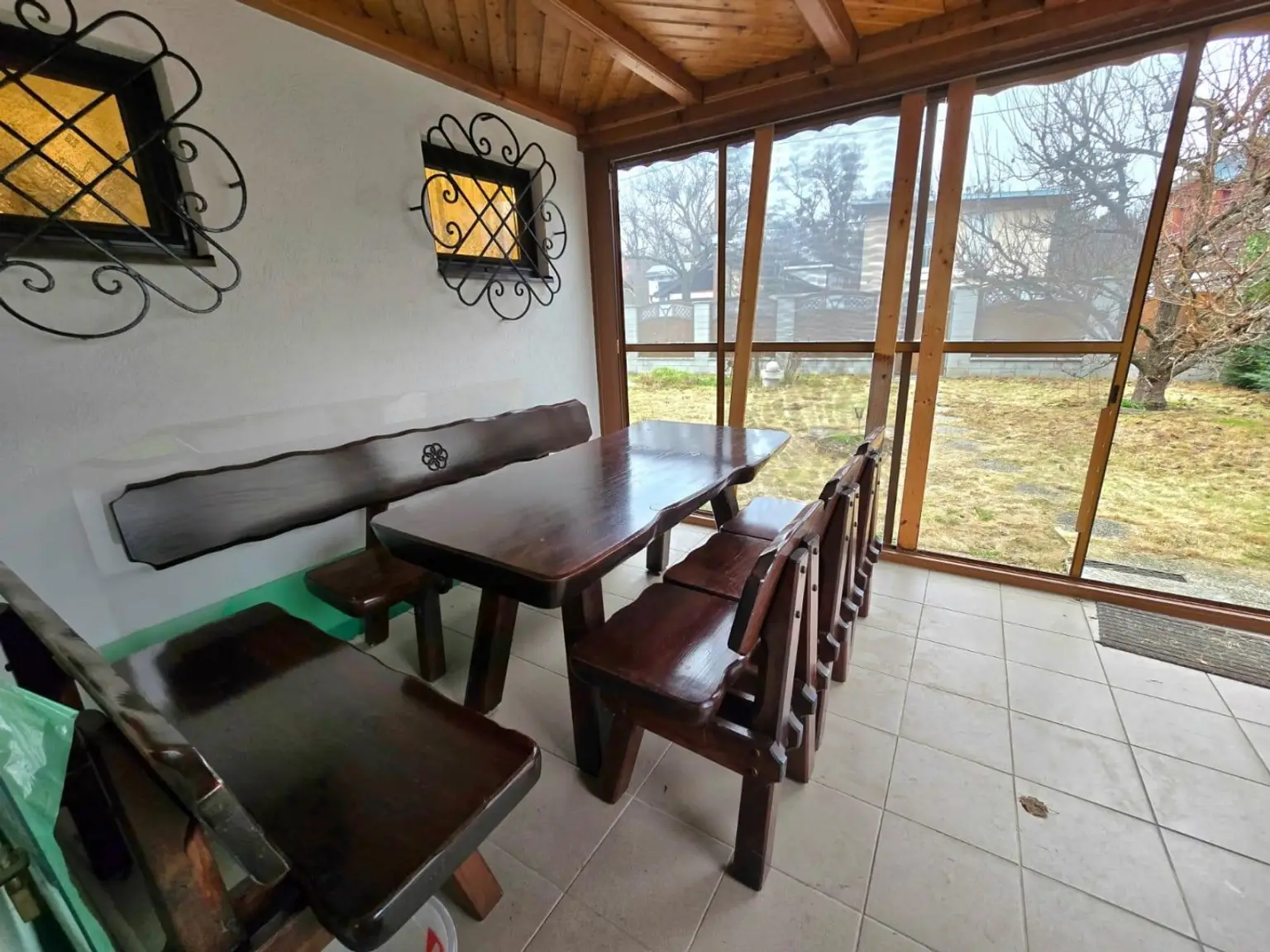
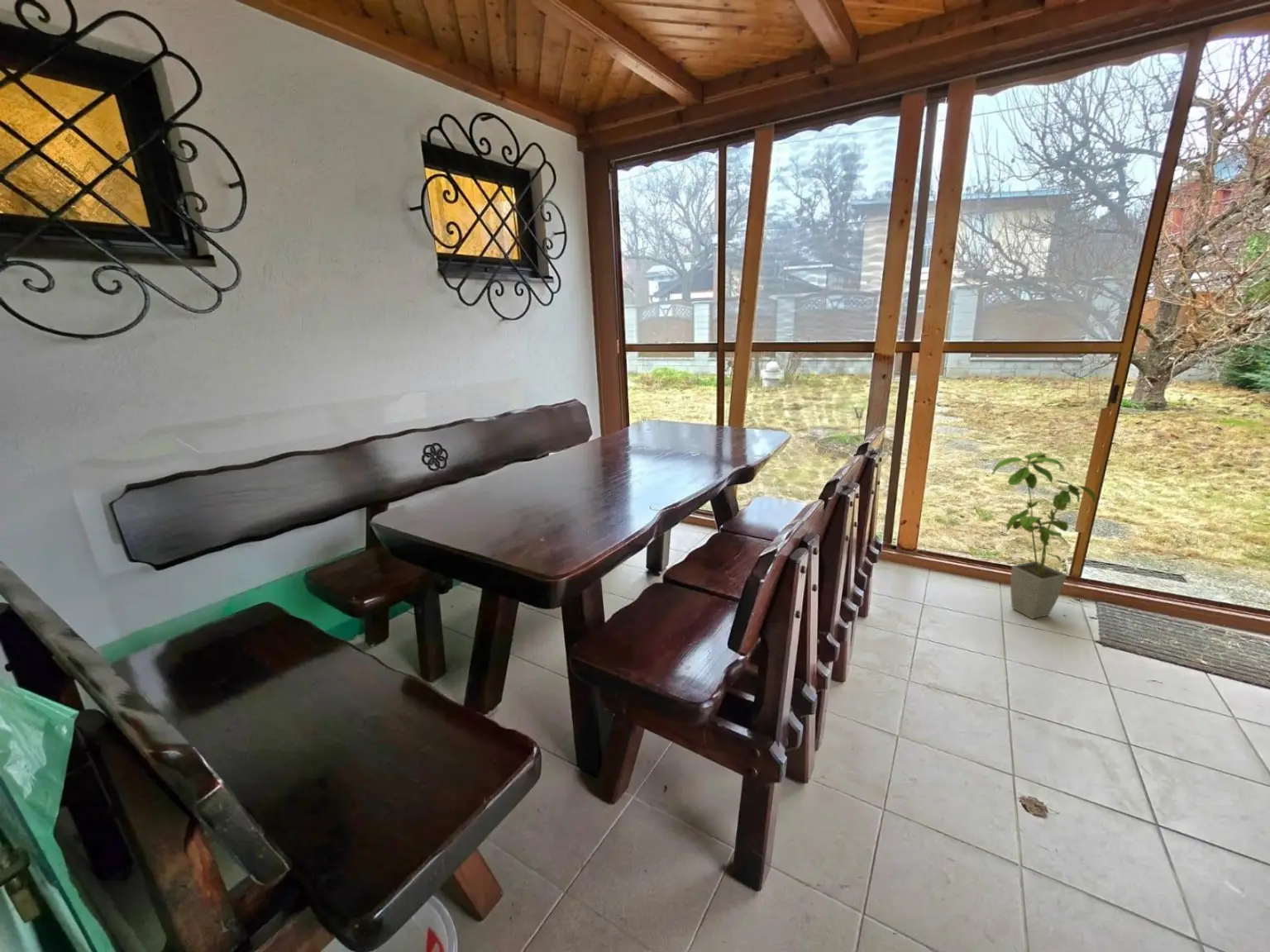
+ house plant [991,452,1097,620]
